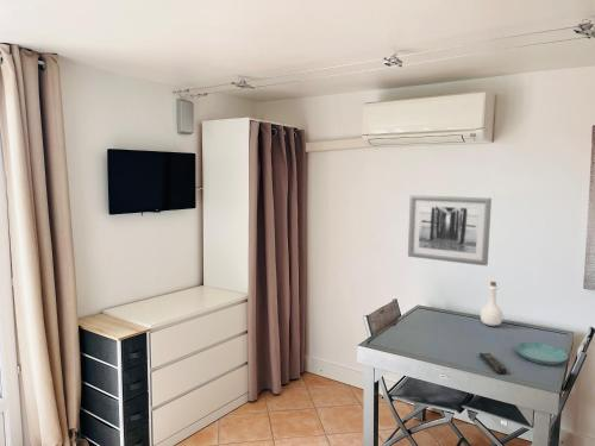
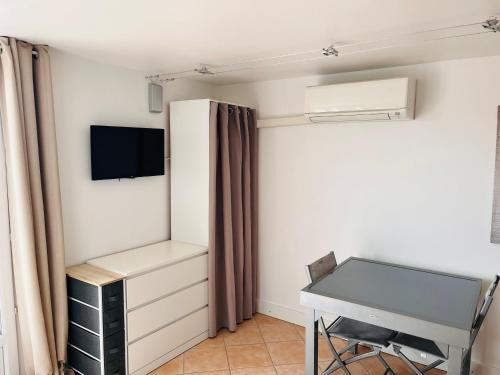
- bottle [480,281,503,327]
- saucer [515,341,569,366]
- wall art [407,194,493,266]
- remote control [478,352,507,376]
